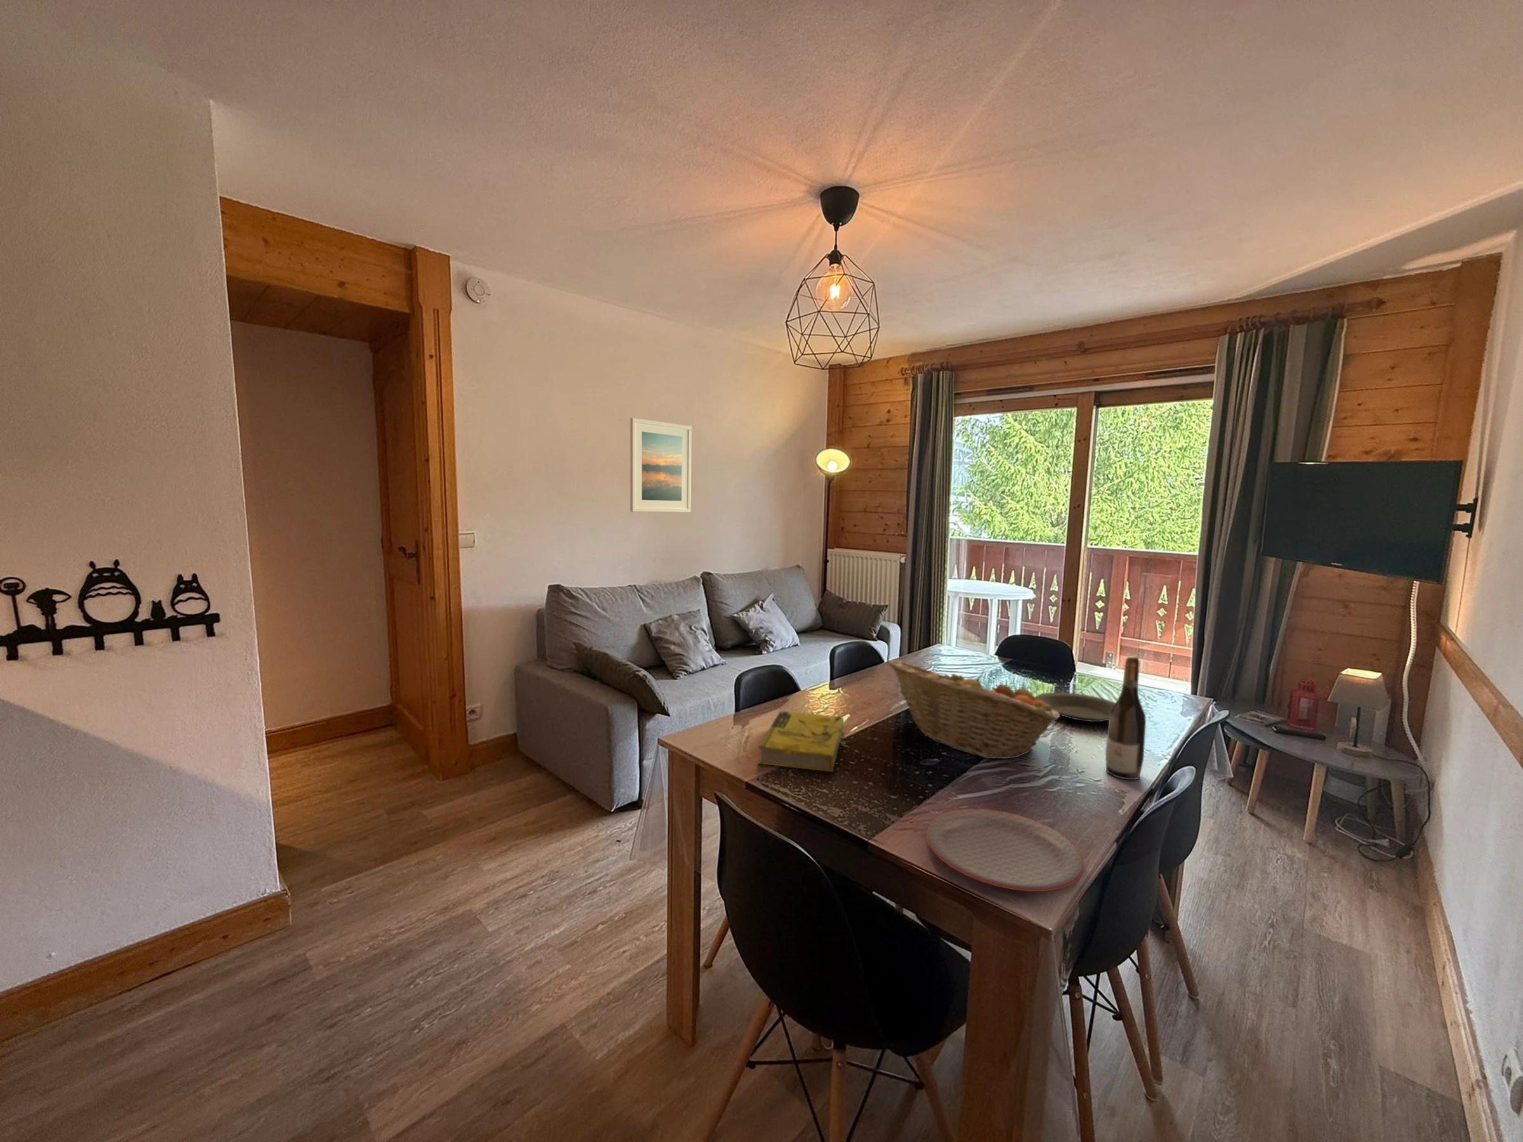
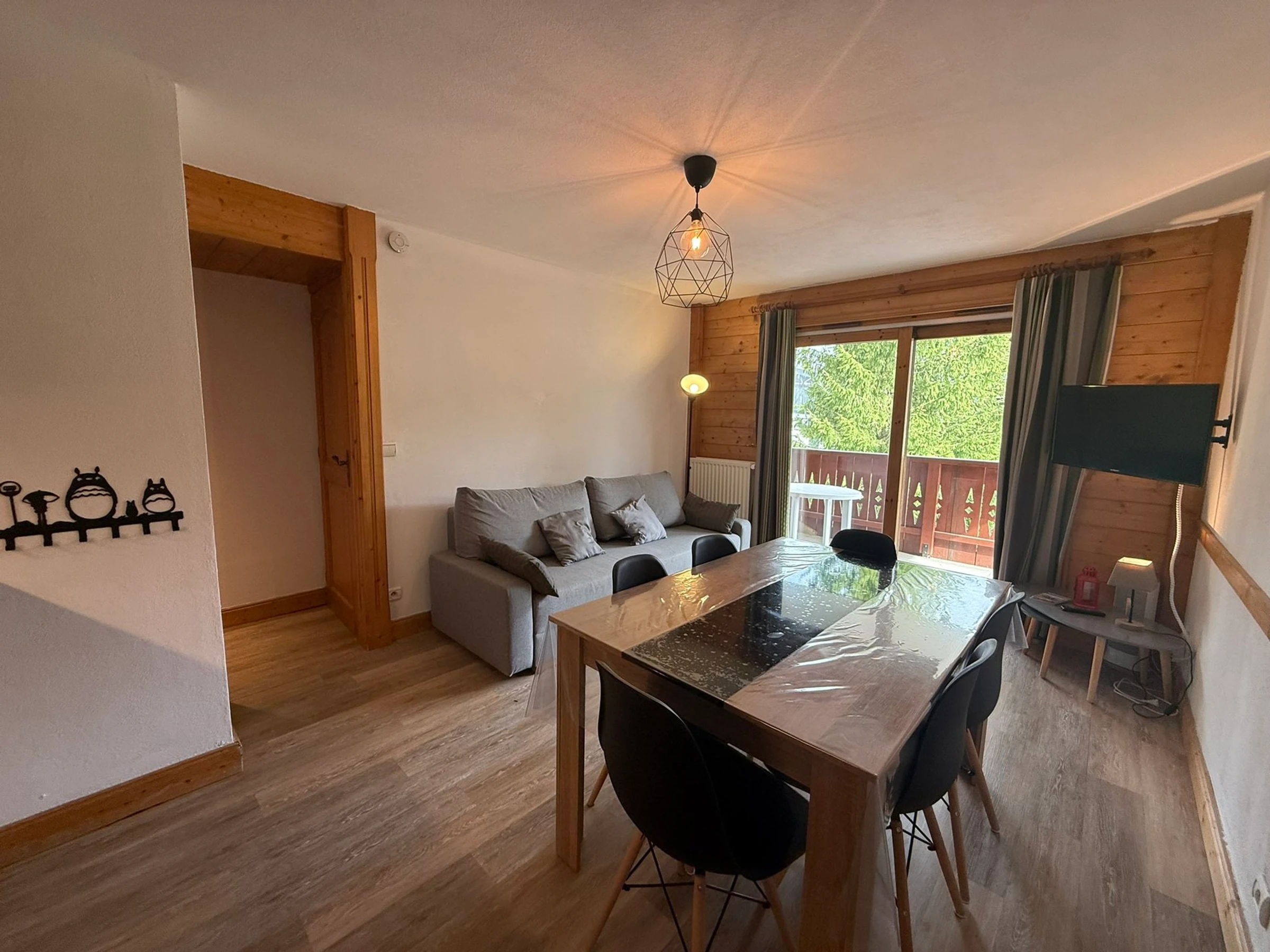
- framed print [630,417,692,513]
- plate [1035,691,1115,722]
- wine bottle [1104,655,1146,781]
- fruit basket [887,660,1061,759]
- plate [926,809,1084,892]
- book [757,710,844,773]
